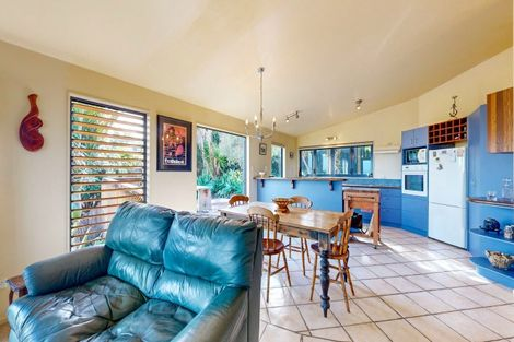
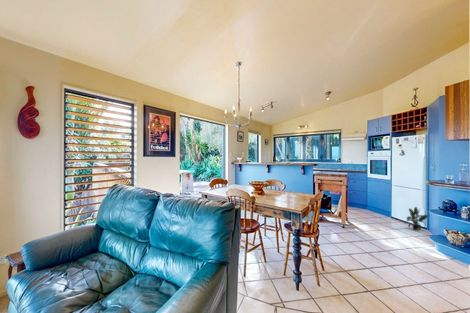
+ potted plant [403,206,429,231]
